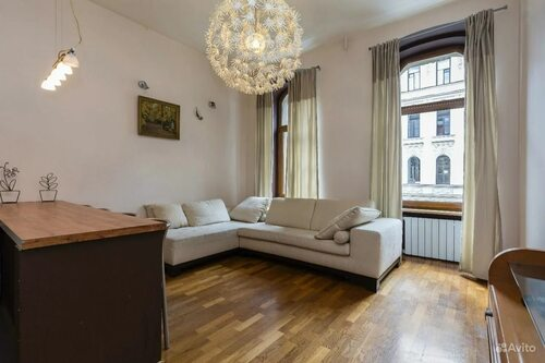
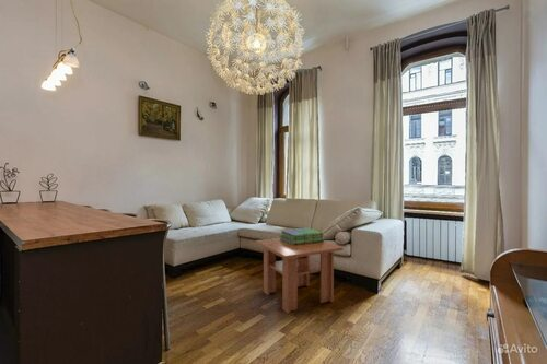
+ stack of books [279,226,325,245]
+ coffee table [255,237,345,315]
